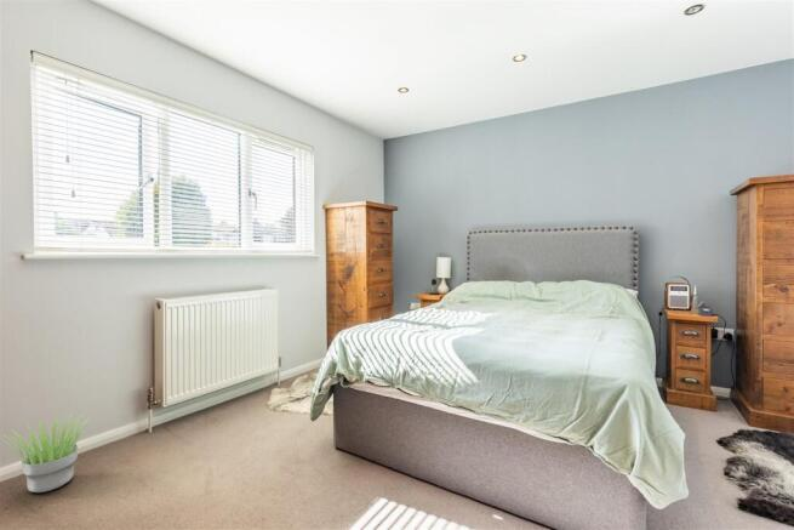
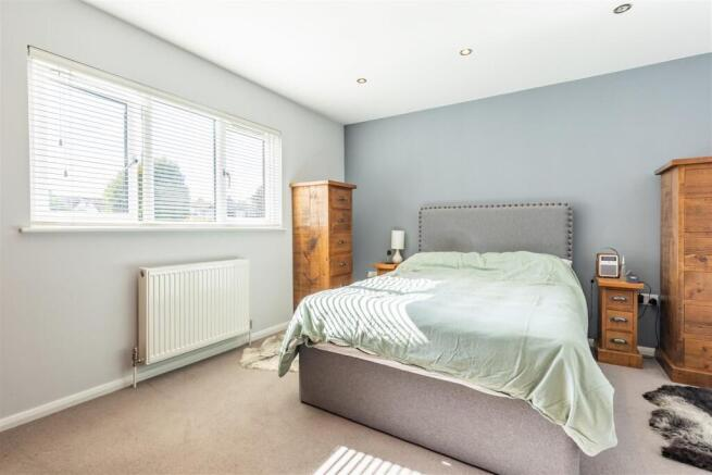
- potted plant [4,414,90,494]
